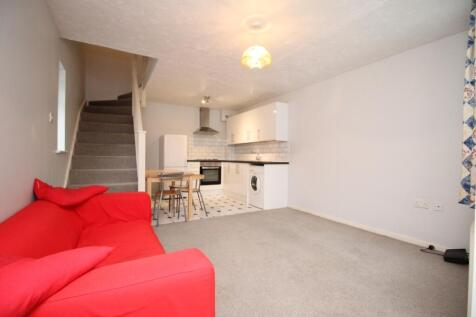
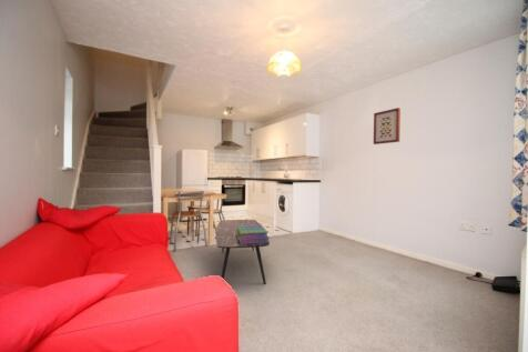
+ stack of books [236,223,271,244]
+ coffee table [215,219,271,285]
+ wall art [373,107,402,145]
